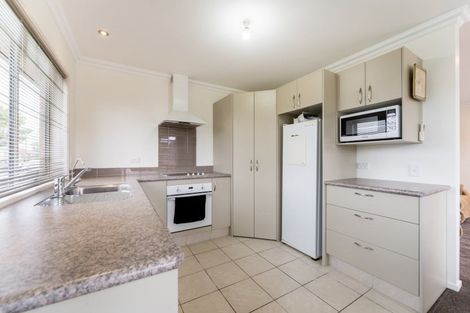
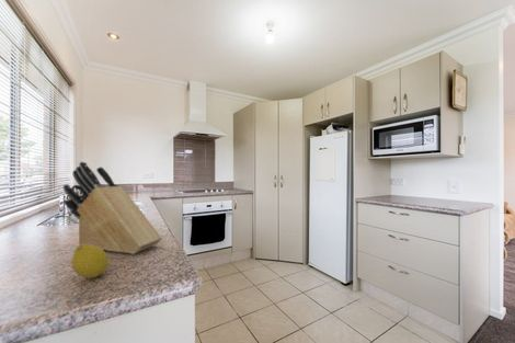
+ fruit [70,244,110,279]
+ knife block [62,161,163,255]
